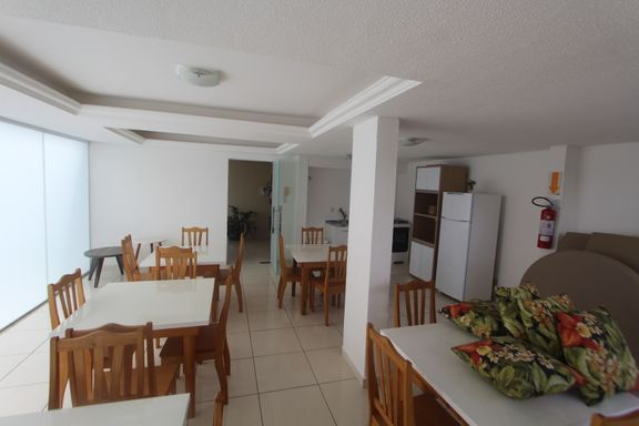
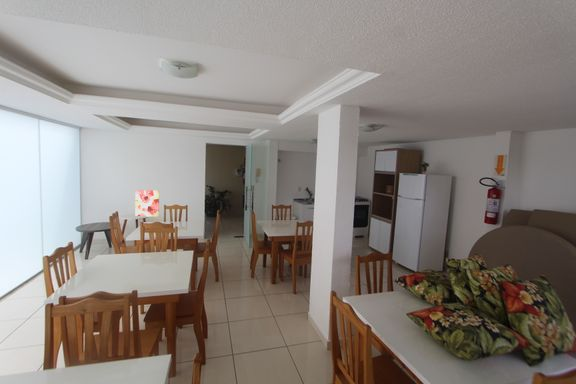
+ wall art [134,189,160,218]
